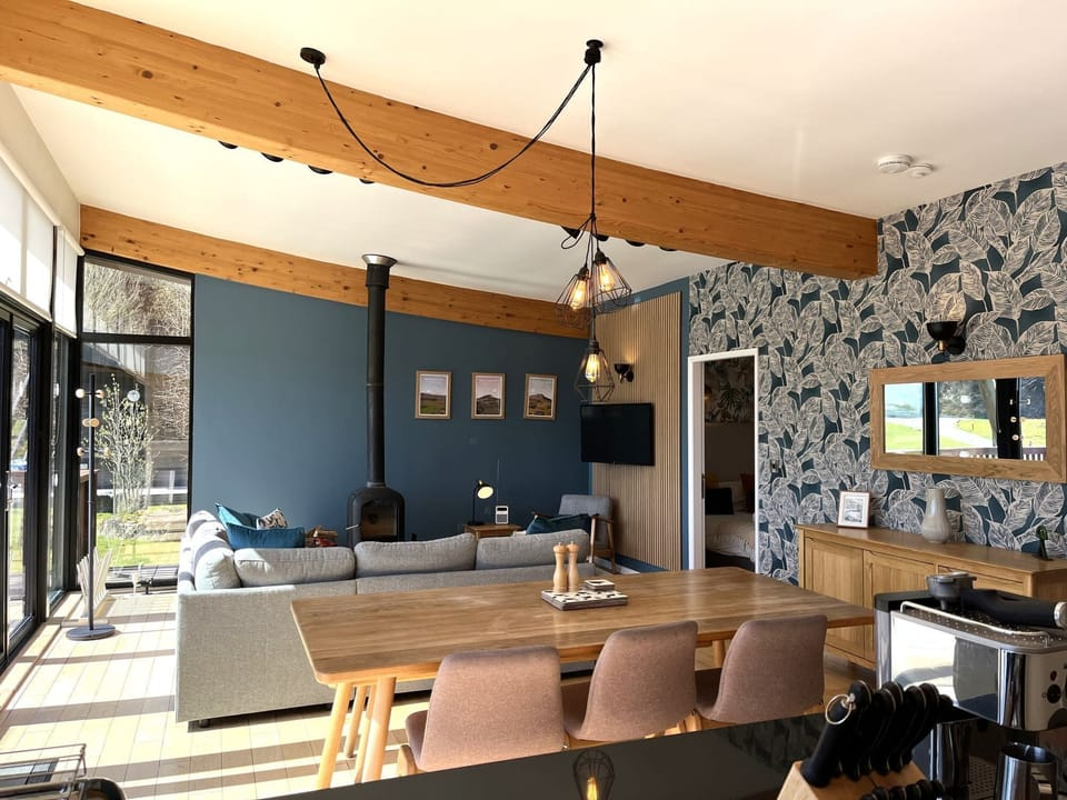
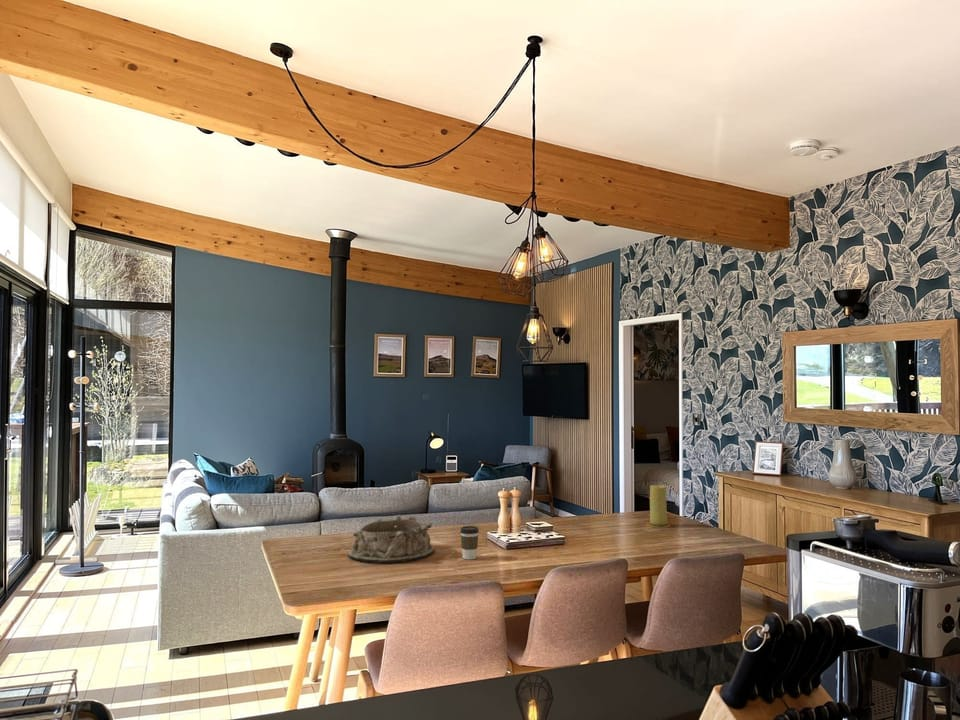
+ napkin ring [347,514,436,564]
+ coffee cup [459,525,480,560]
+ candle [646,484,671,528]
